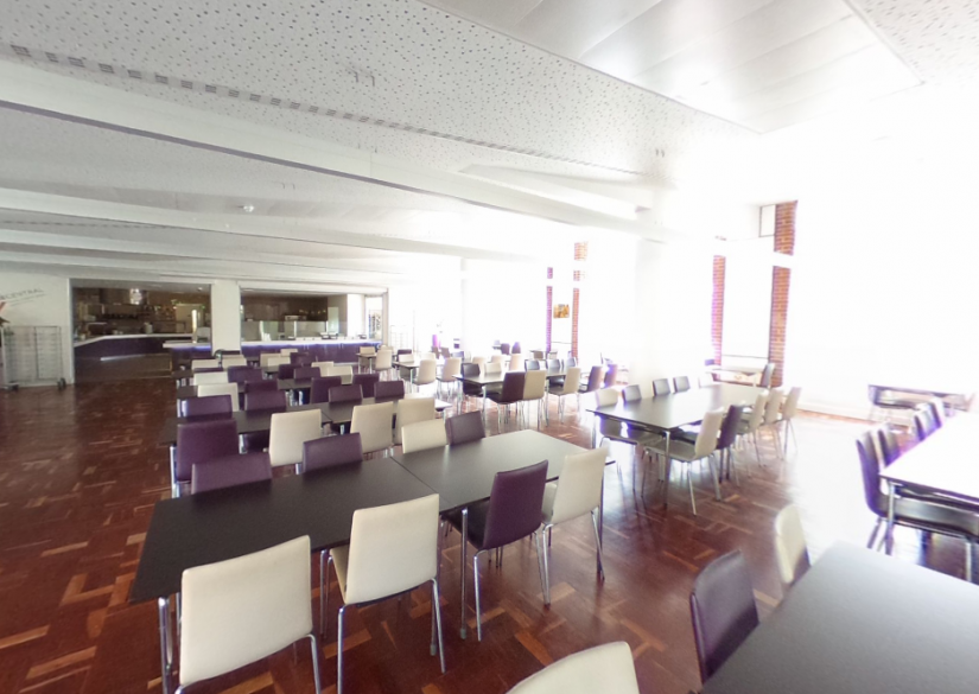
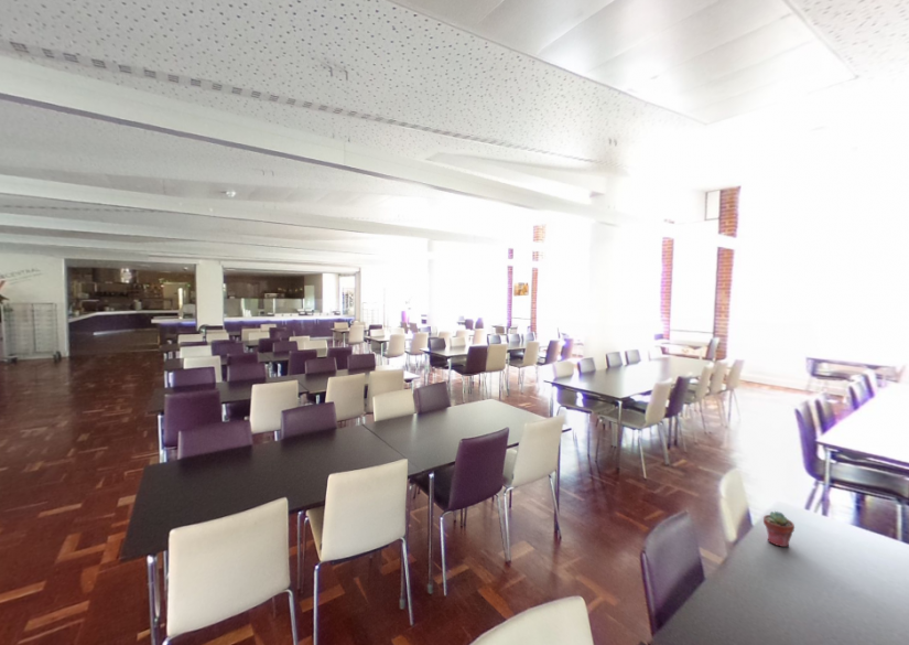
+ potted succulent [762,509,796,548]
